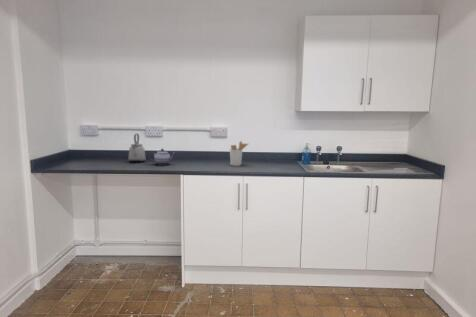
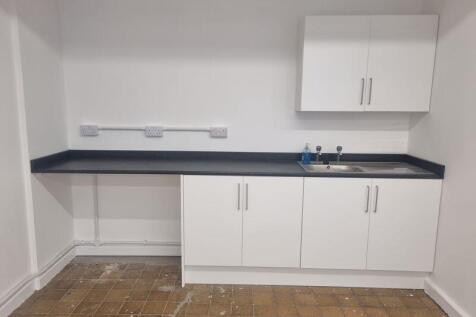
- utensil holder [229,140,250,167]
- kettle [127,133,147,163]
- teapot [148,148,176,166]
